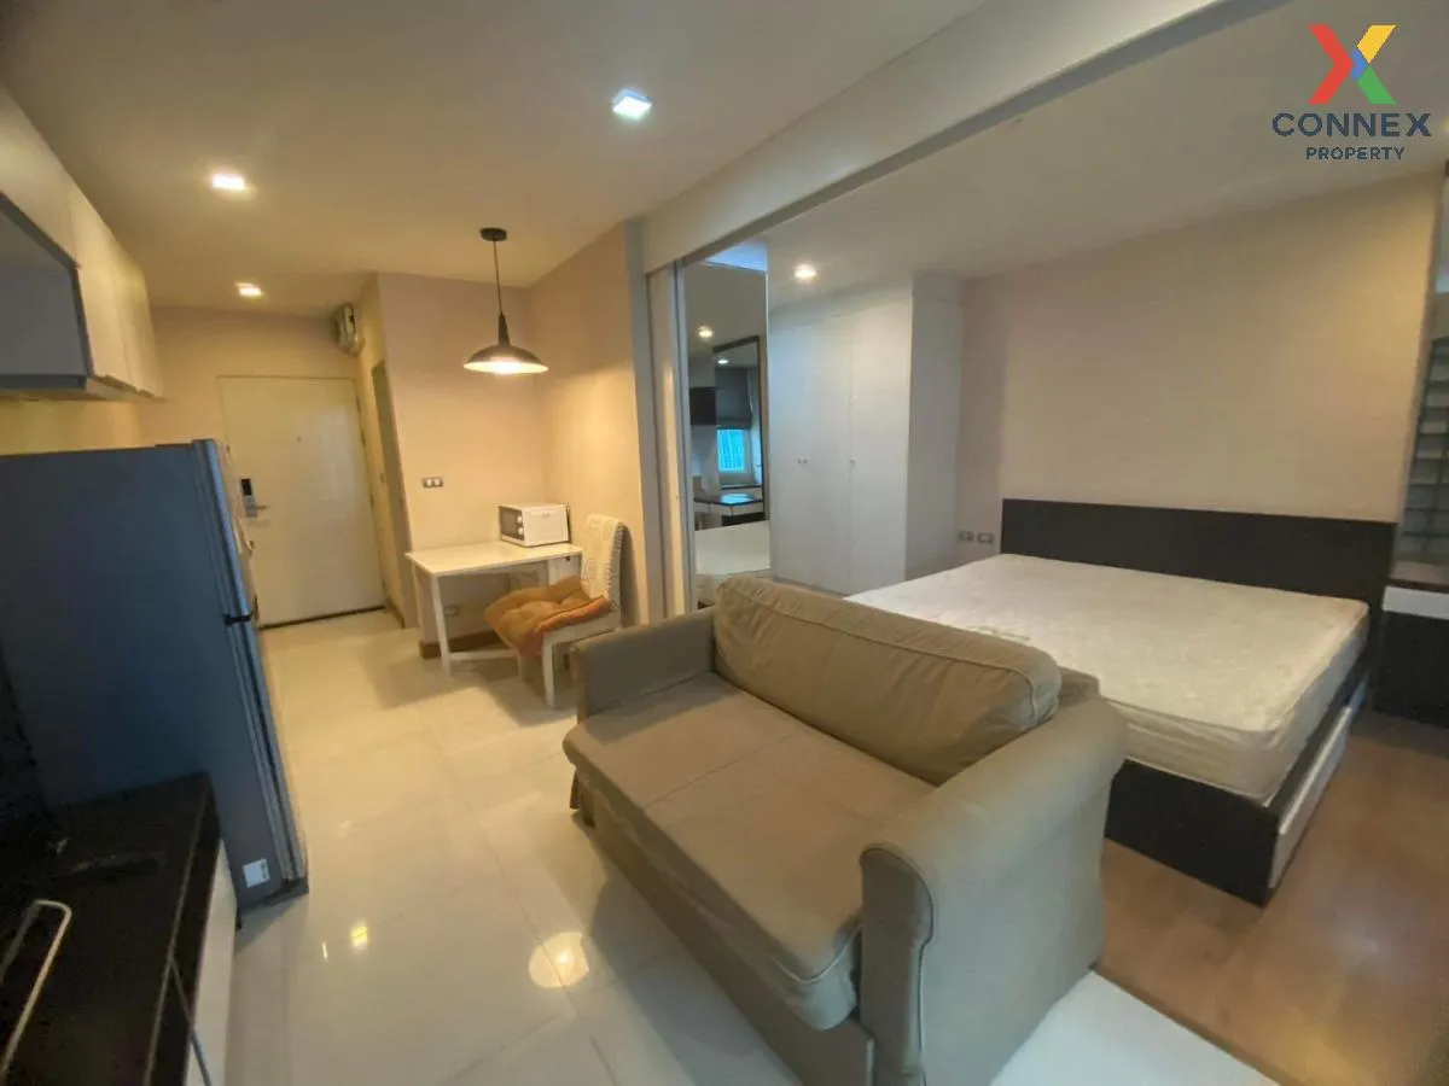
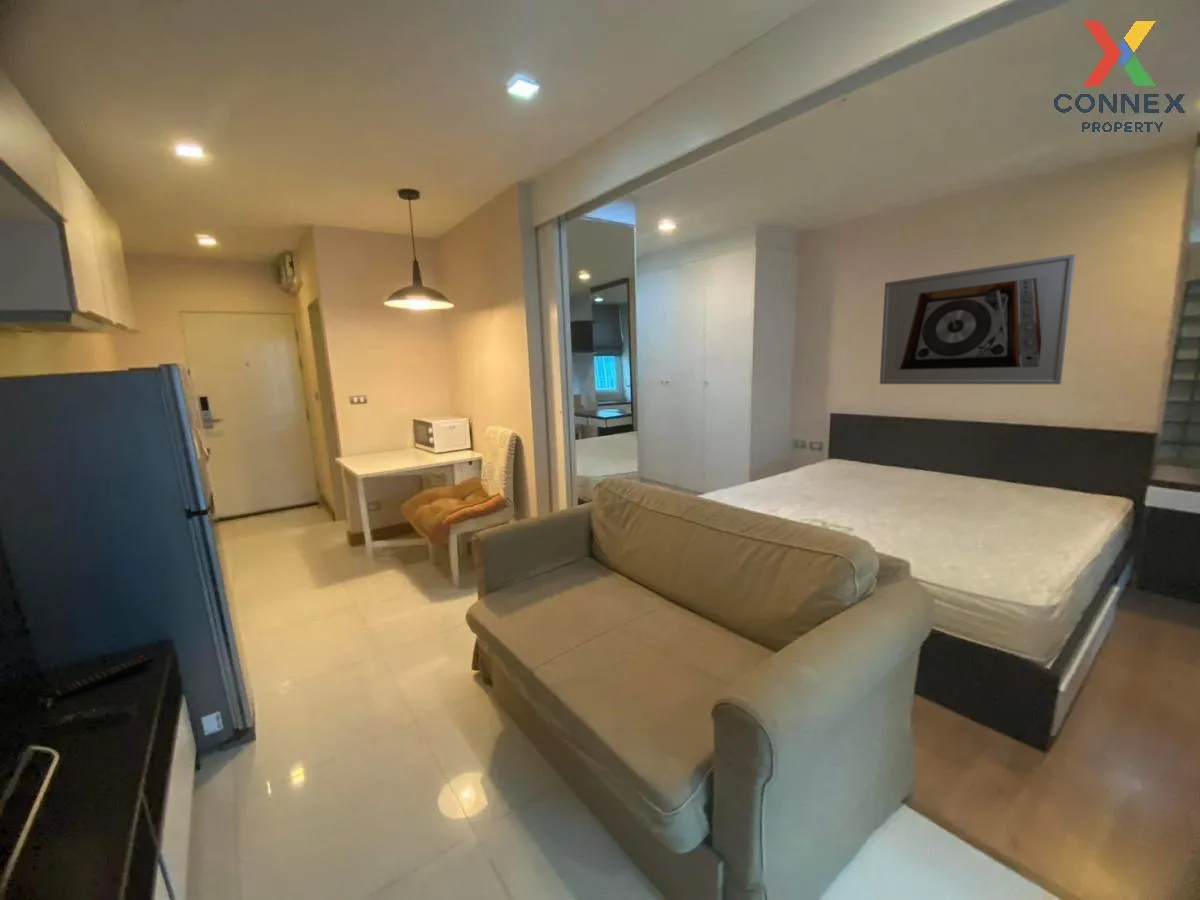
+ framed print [879,253,1076,385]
+ remote control [50,653,156,701]
